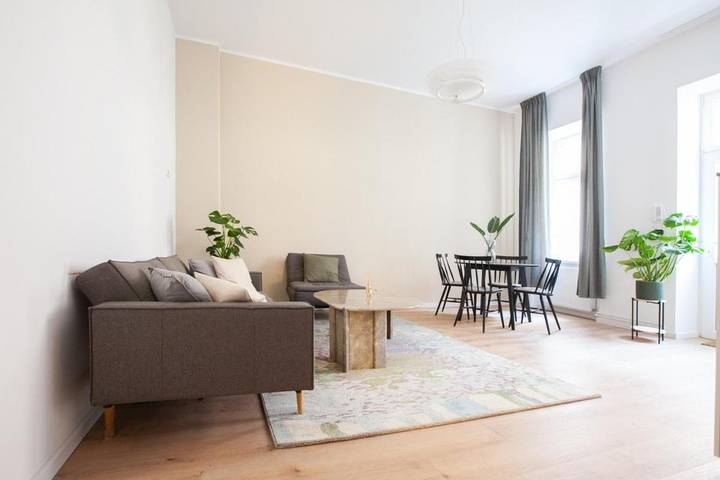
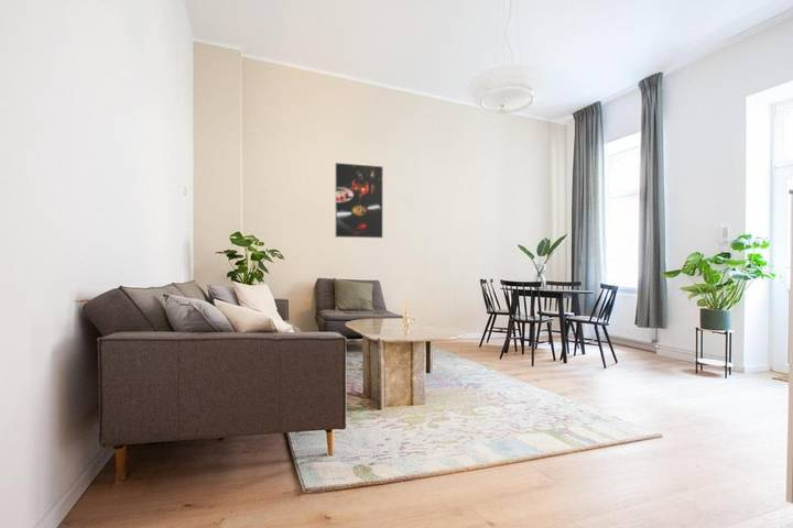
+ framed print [334,162,384,240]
